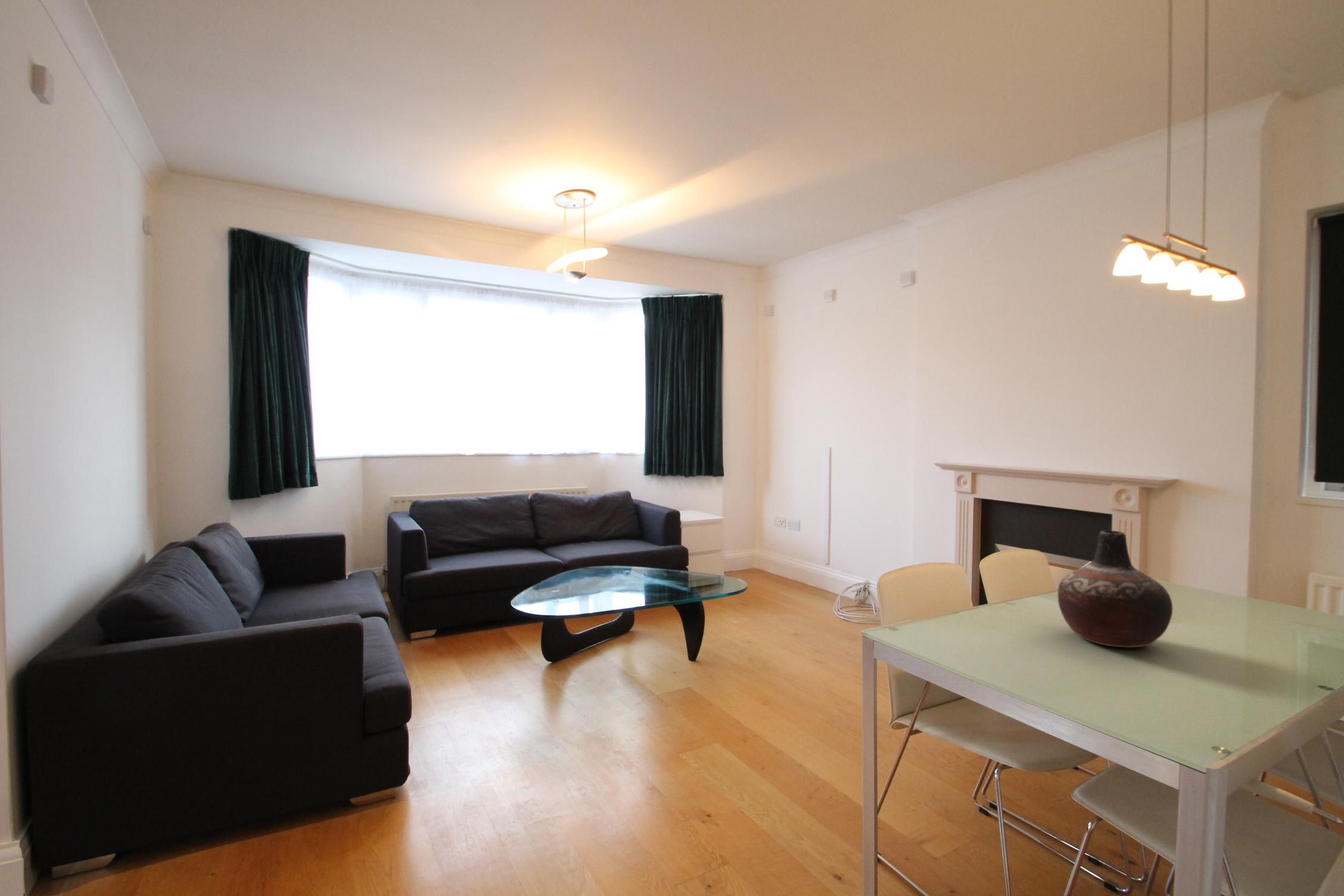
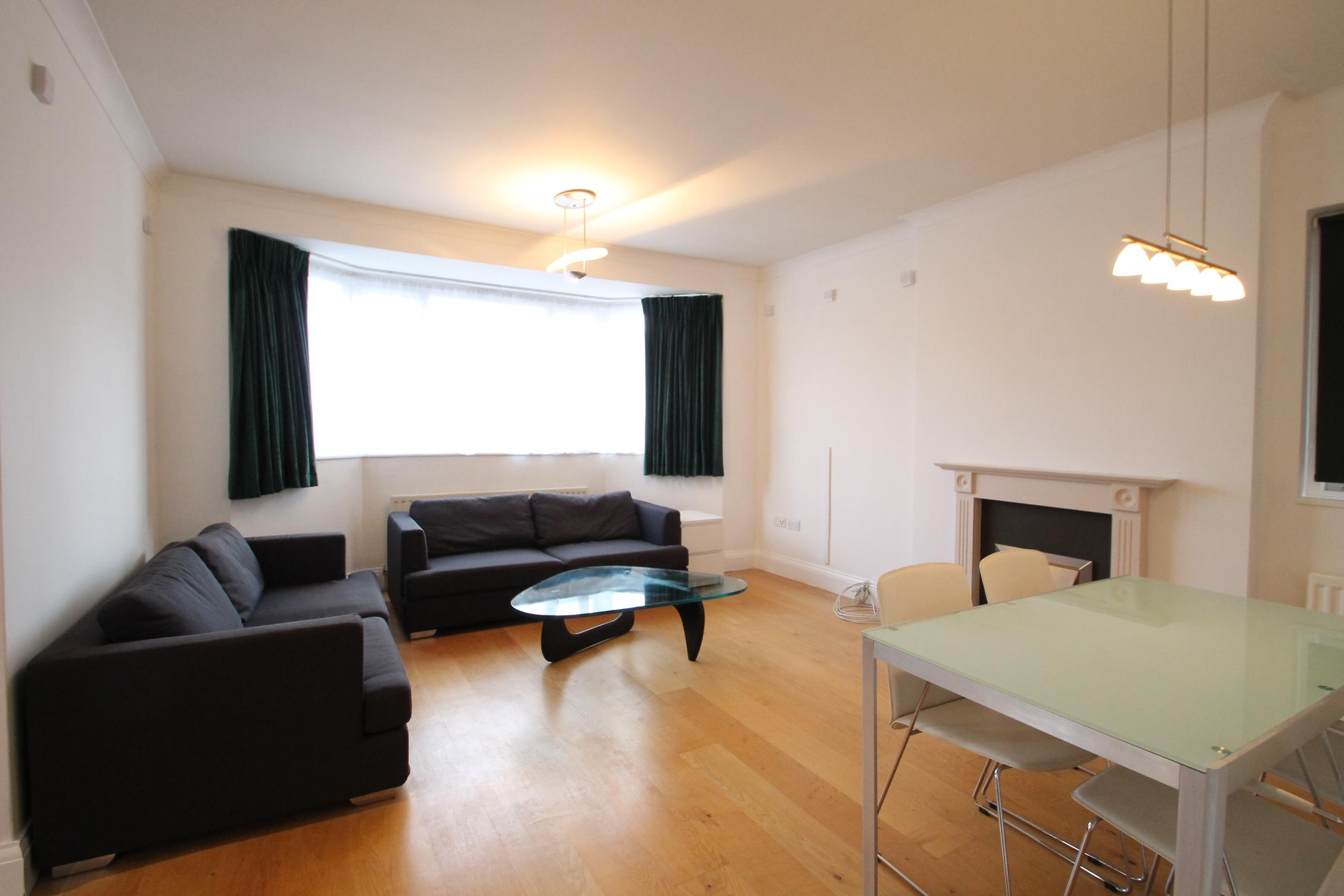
- vase [1057,530,1173,648]
